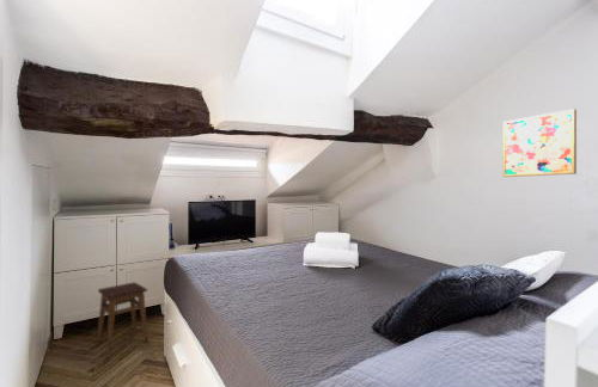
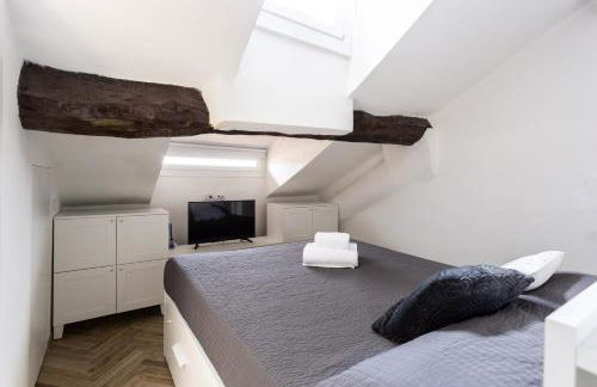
- wall art [501,108,578,178]
- stool [96,281,150,355]
